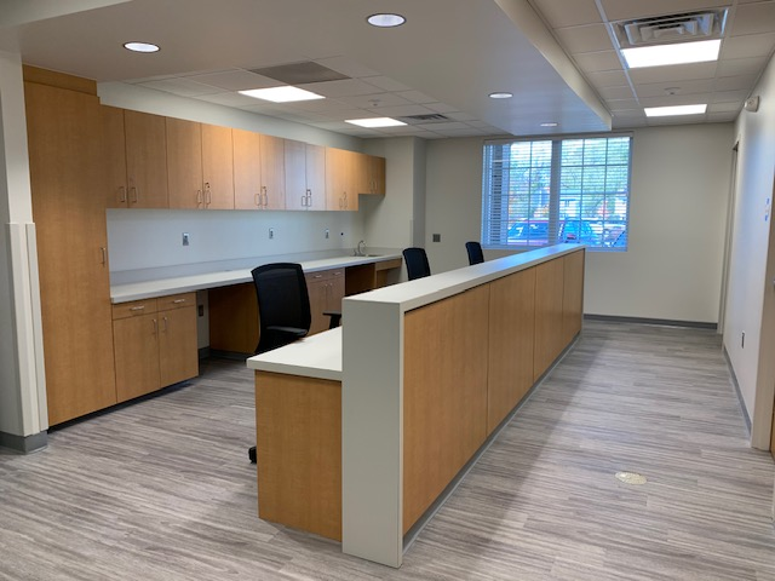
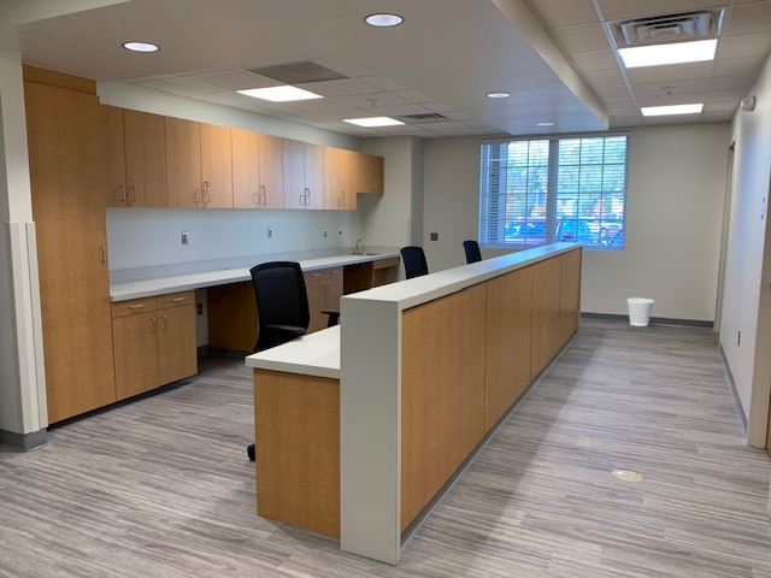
+ wastebasket [625,297,655,328]
